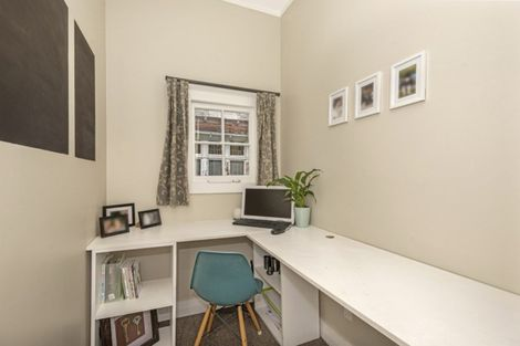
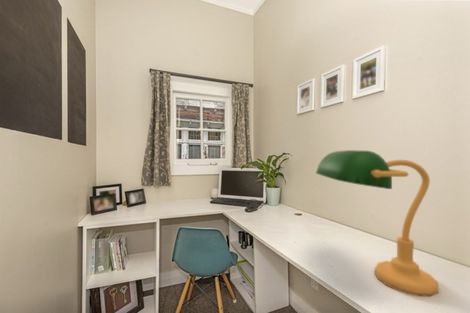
+ desk lamp [315,149,439,297]
